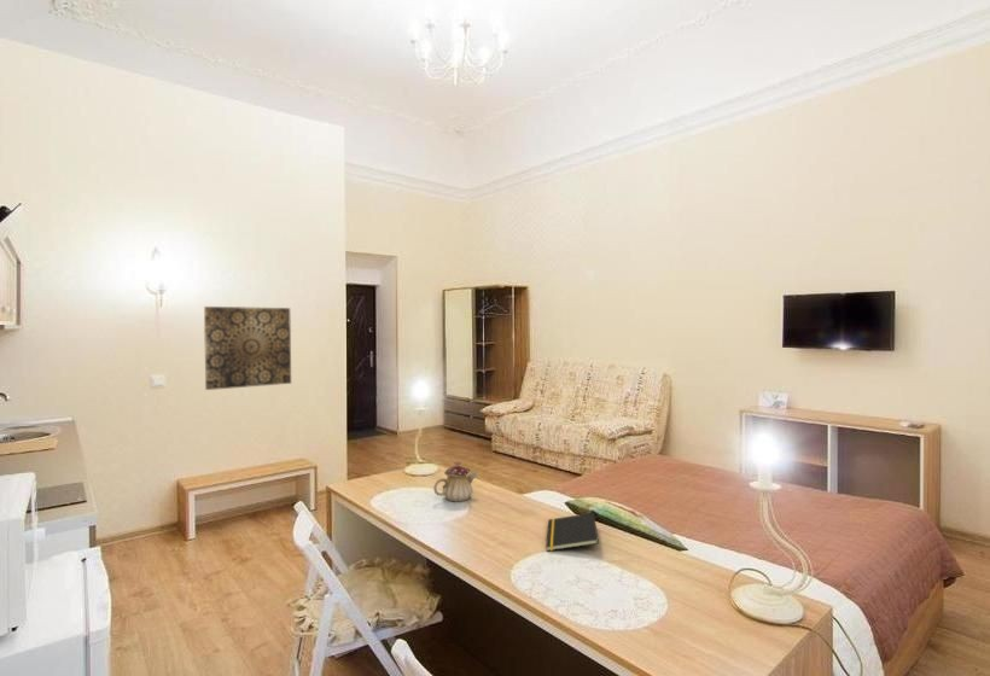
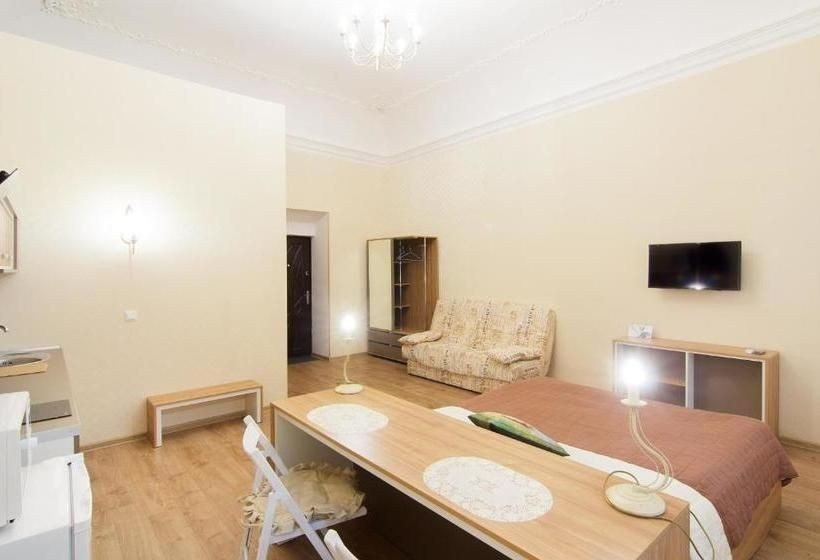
- notepad [544,512,600,552]
- wall art [203,305,292,391]
- teapot [432,460,478,503]
